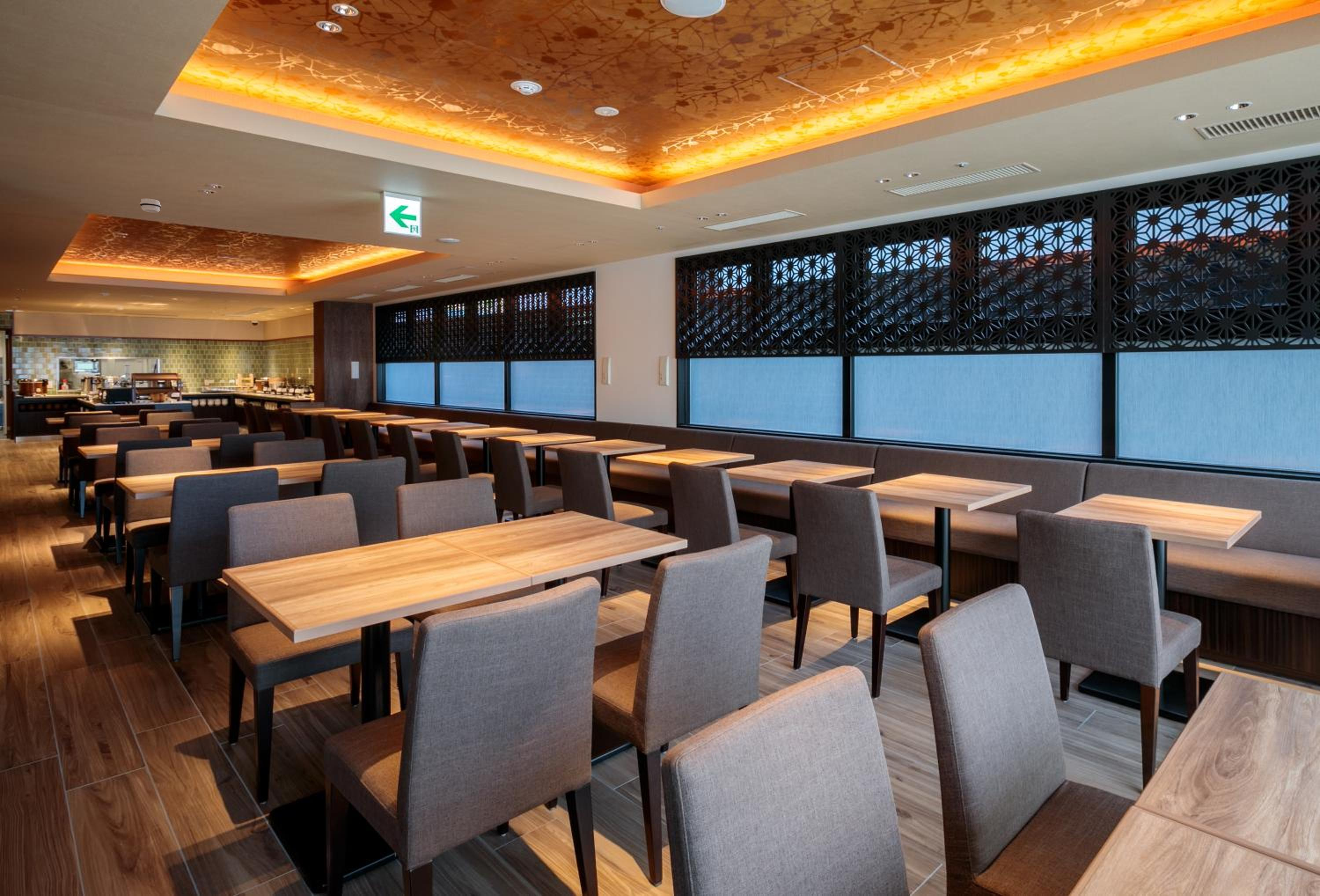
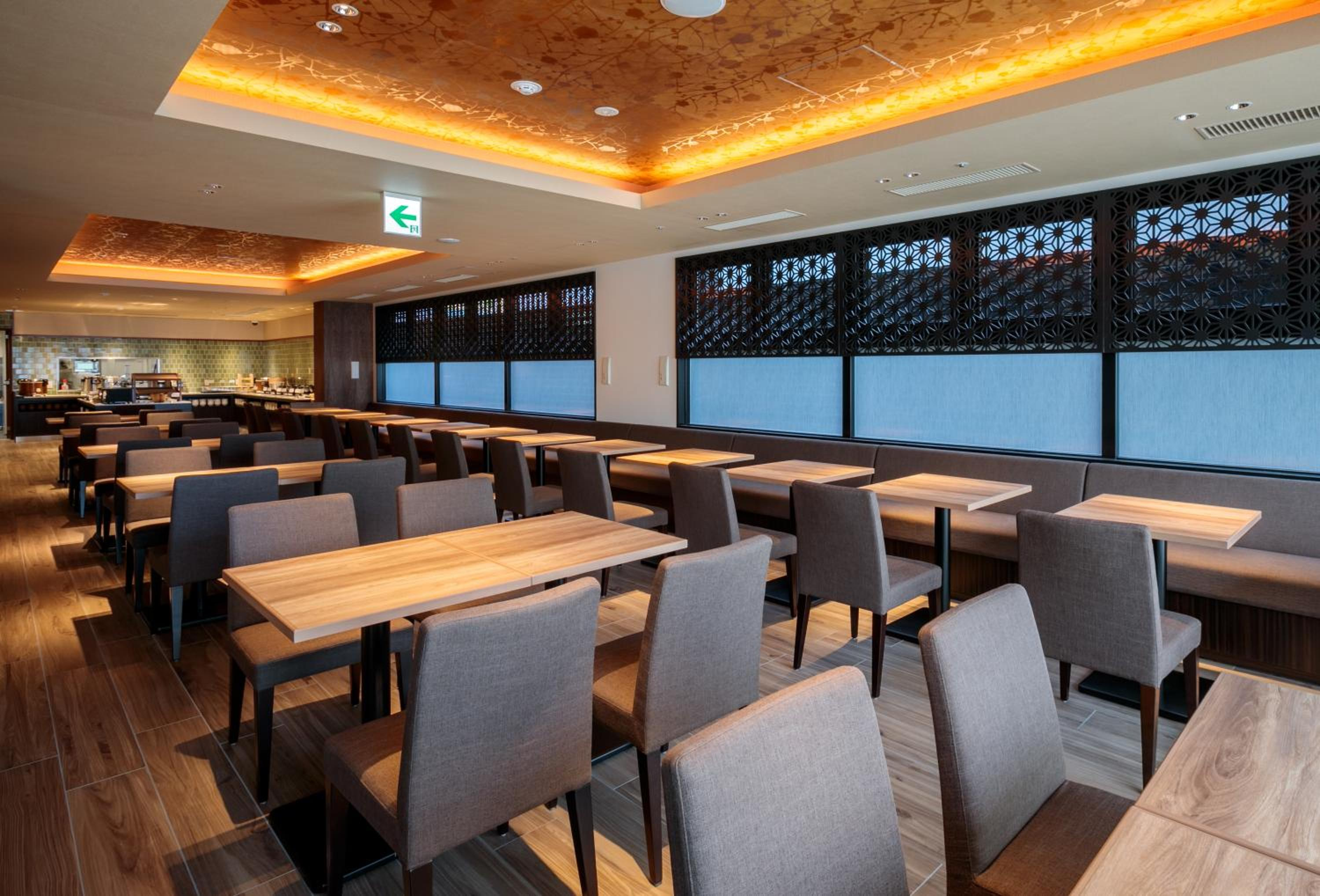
- smoke detector [139,198,161,213]
